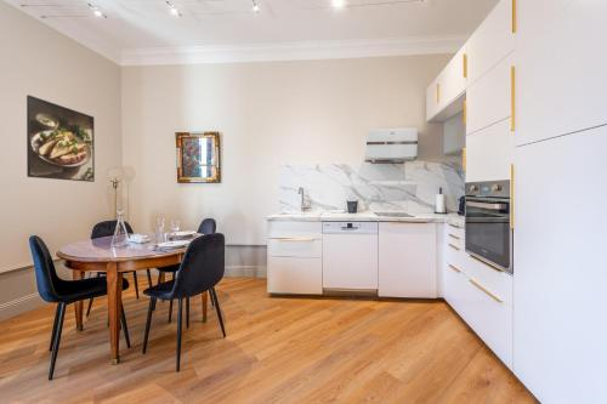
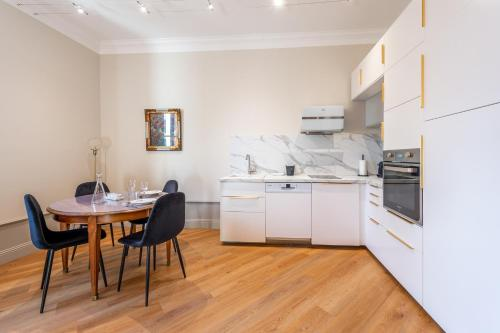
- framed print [25,93,96,183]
